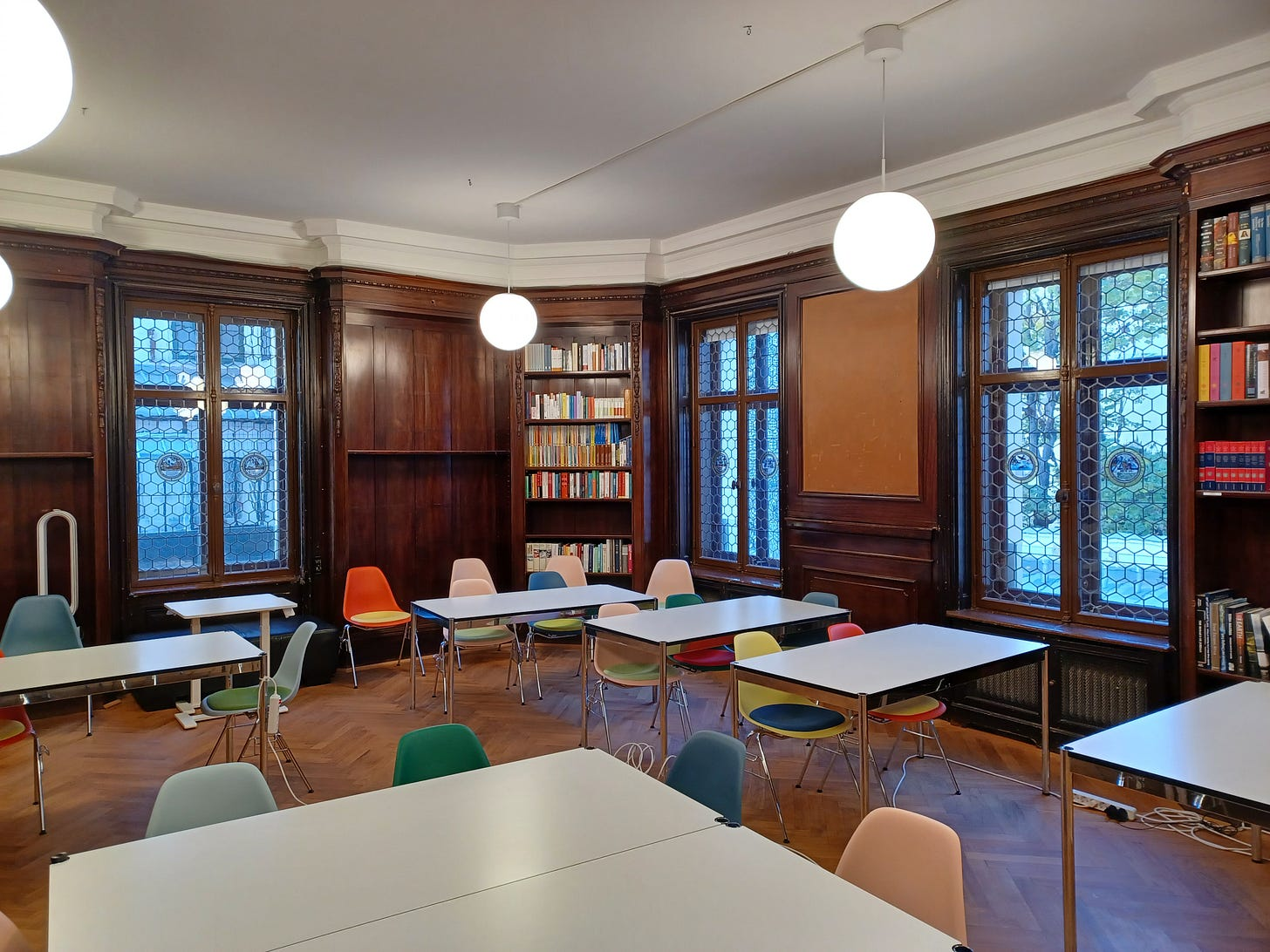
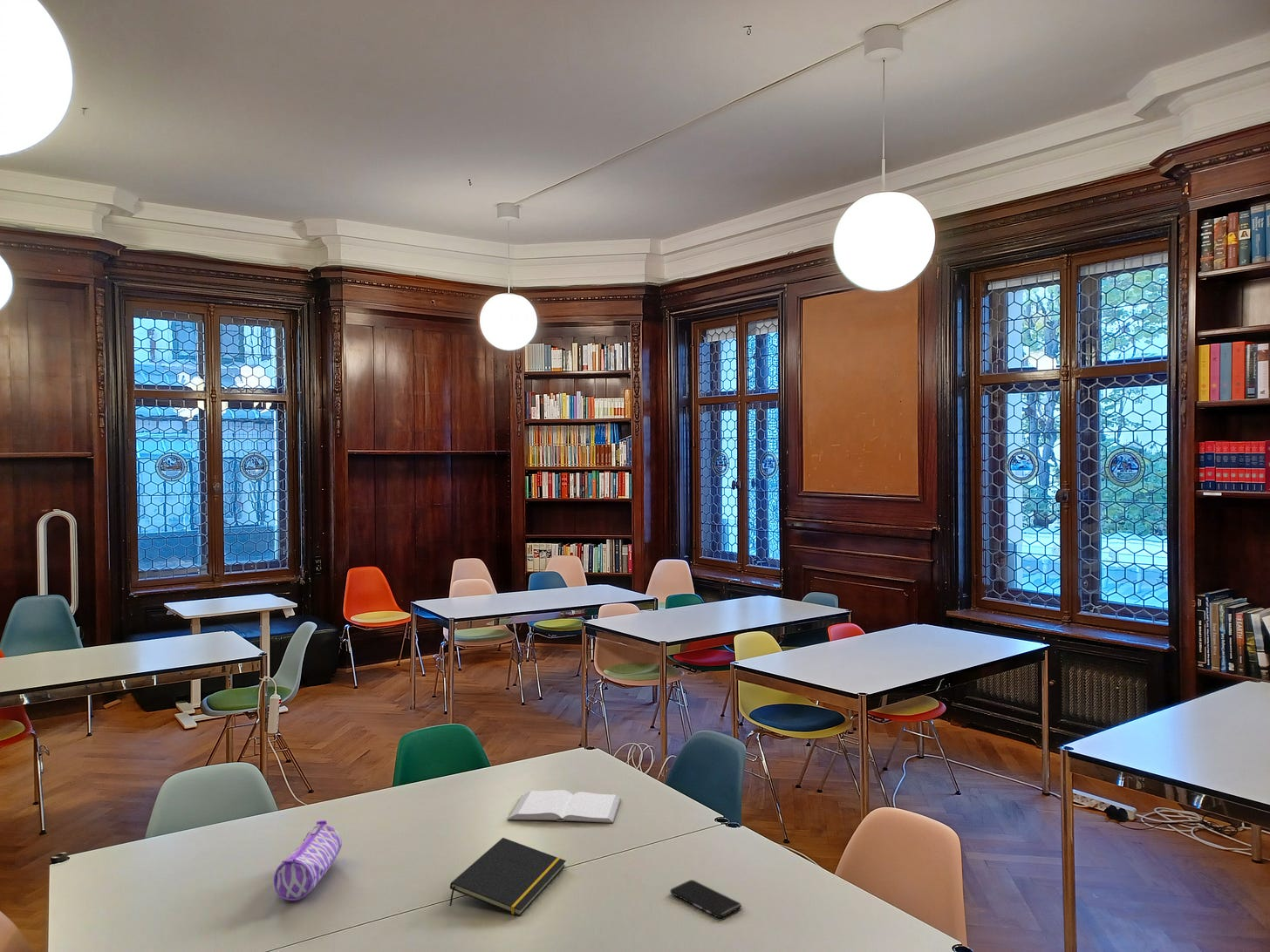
+ pencil case [273,819,343,901]
+ notepad [448,837,567,917]
+ book [507,789,622,824]
+ smartphone [669,879,742,919]
